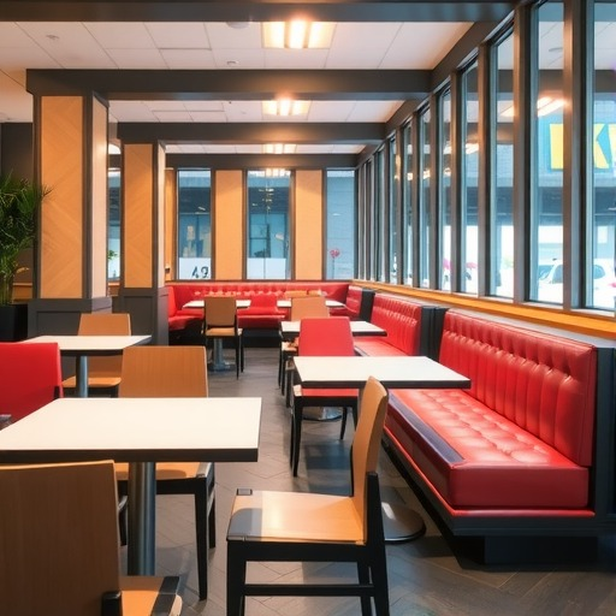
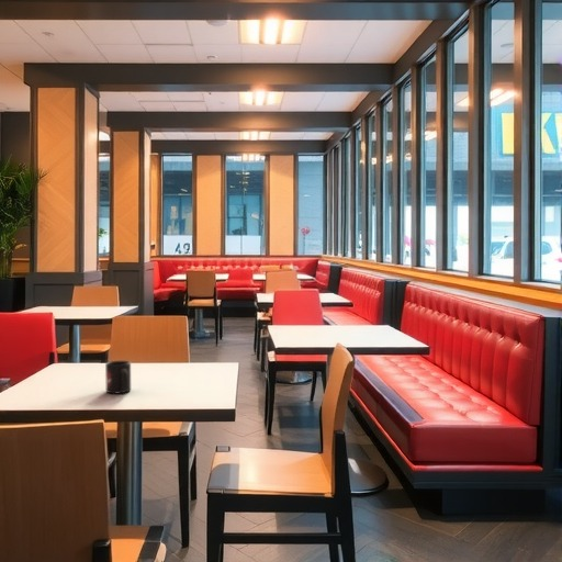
+ mug [104,360,132,395]
